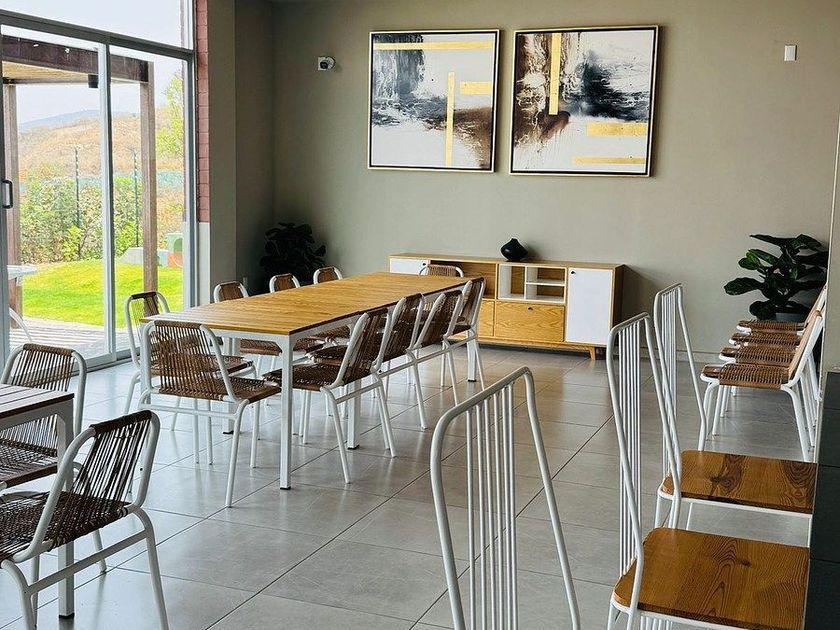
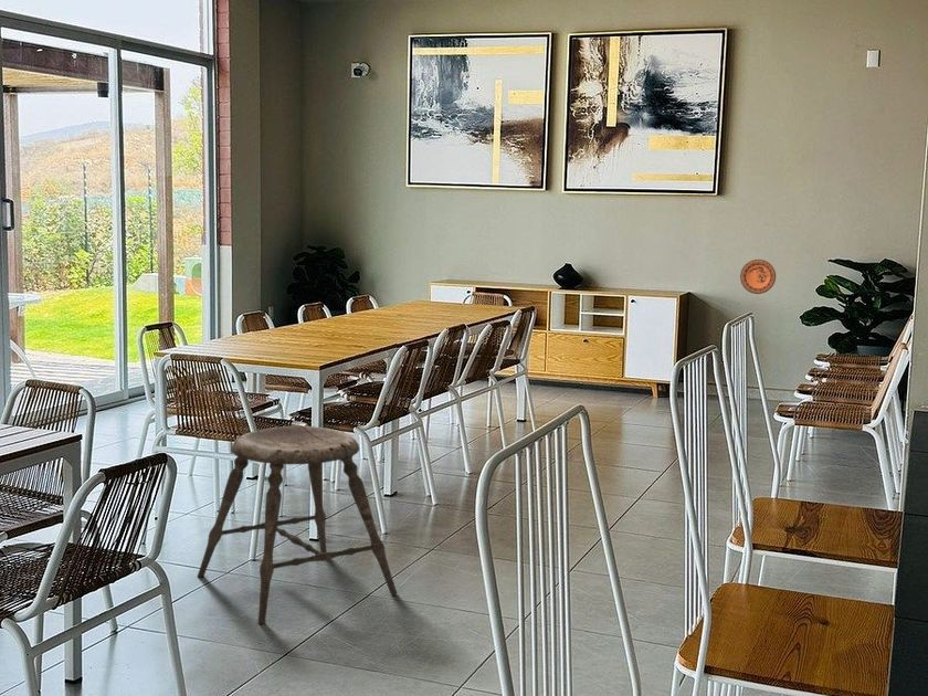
+ stool [197,425,398,625]
+ decorative plate [739,259,777,295]
